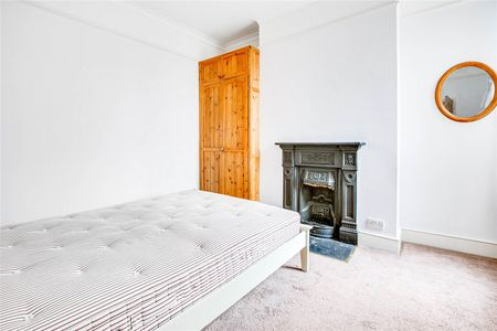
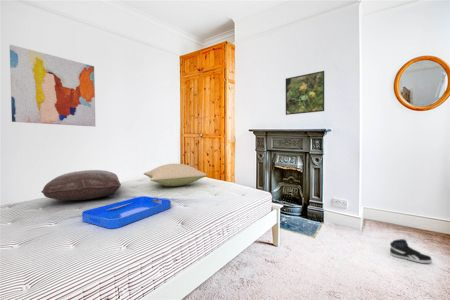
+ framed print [285,70,325,116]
+ pillow [40,169,122,201]
+ pillow [143,163,208,187]
+ serving tray [81,195,172,230]
+ sneaker [389,238,433,264]
+ wall art [9,44,96,127]
